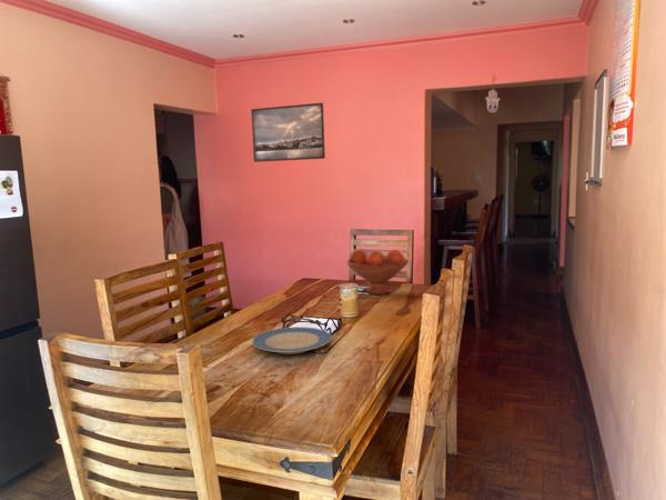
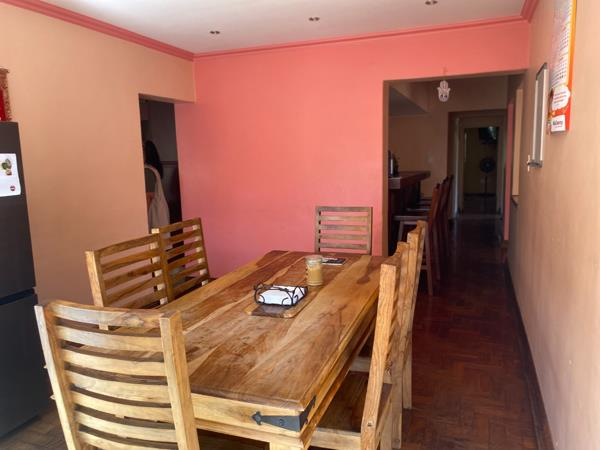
- plate [251,326,333,356]
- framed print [250,102,326,163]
- fruit bowl [345,248,410,296]
